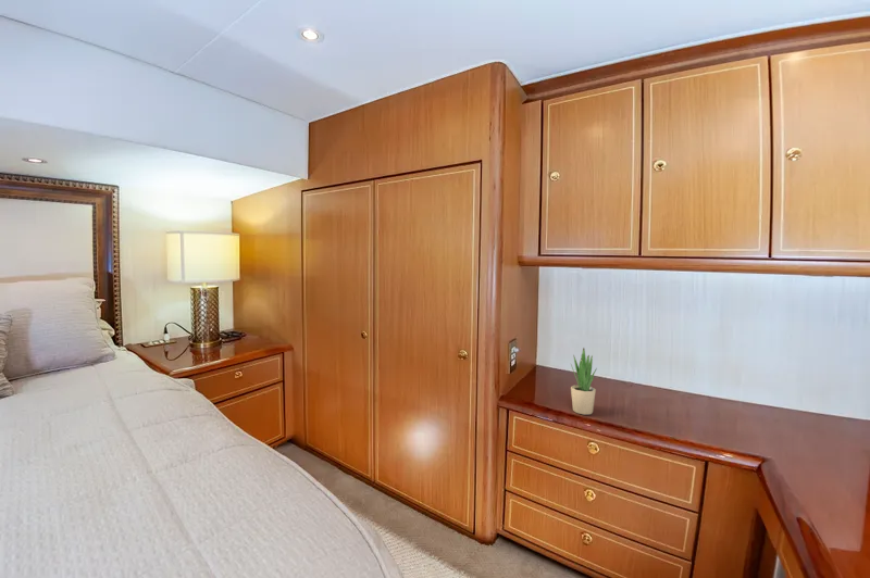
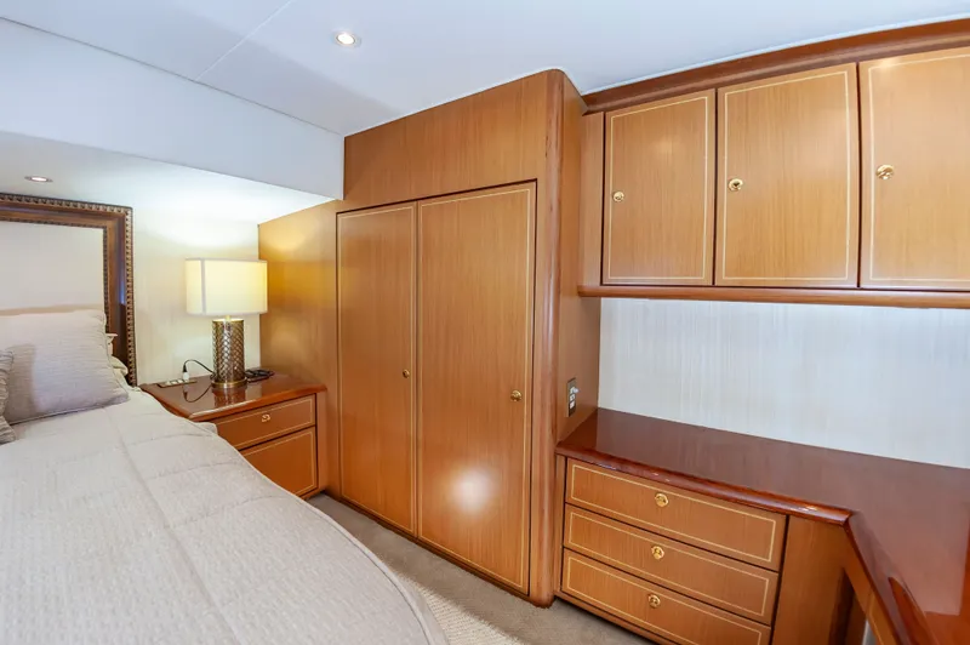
- potted plant [570,347,598,415]
